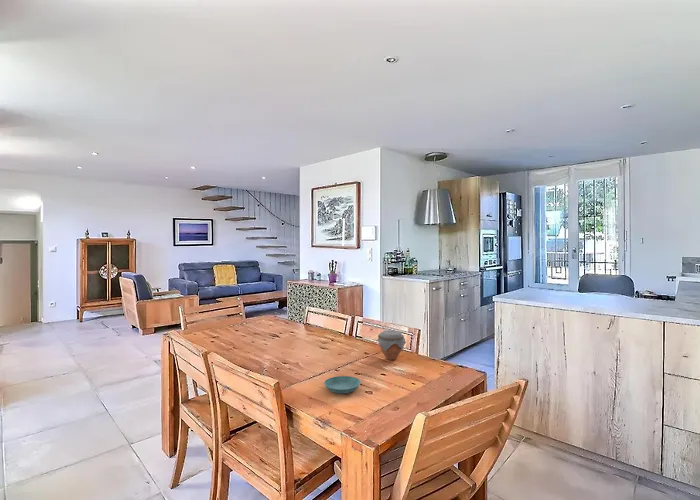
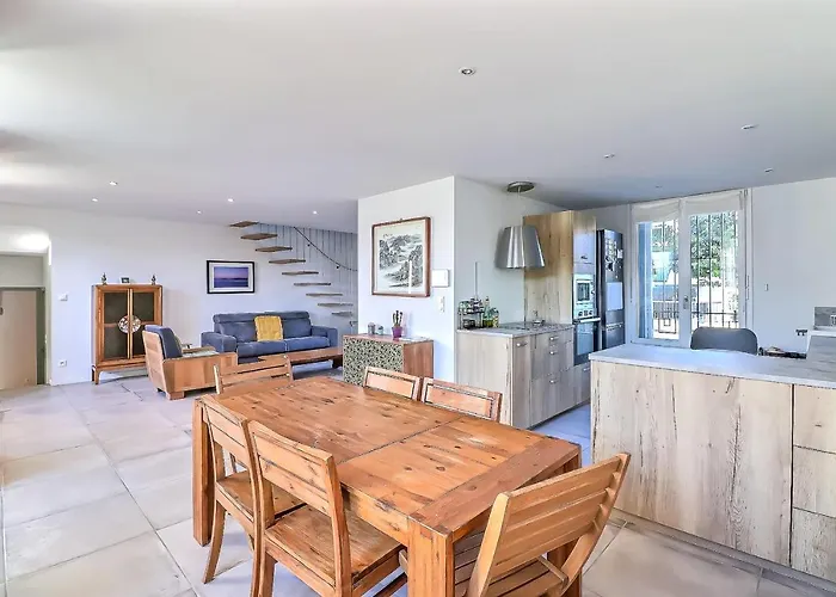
- jar [376,329,407,361]
- saucer [323,375,362,395]
